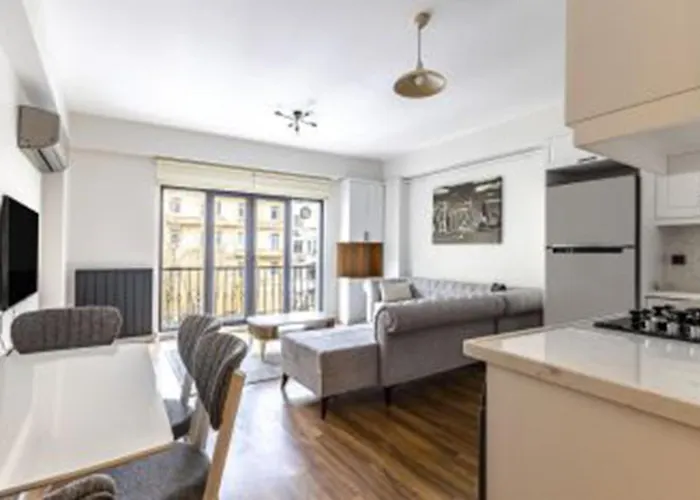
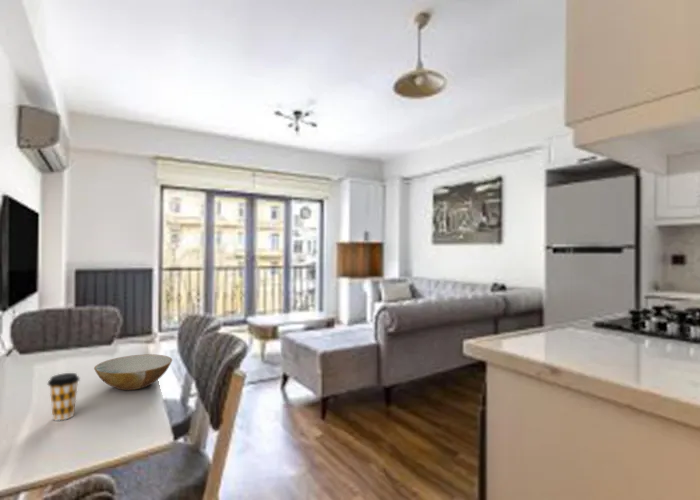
+ coffee cup [47,372,81,421]
+ bowl [93,353,173,391]
